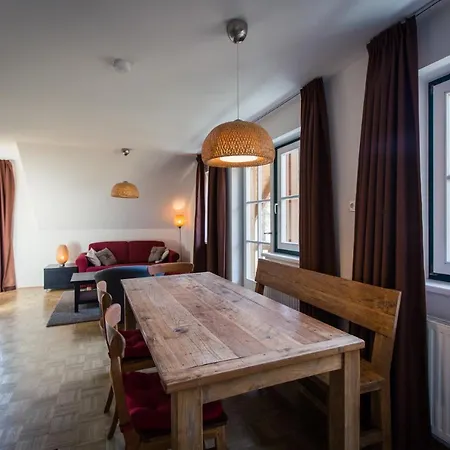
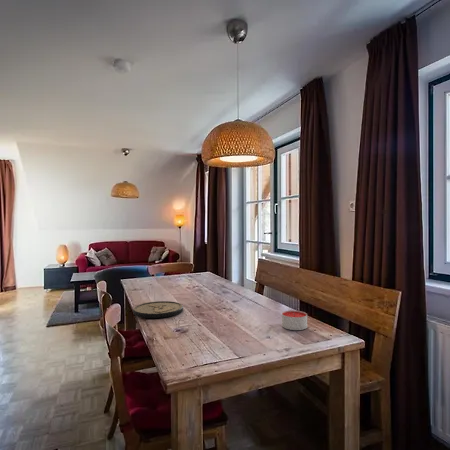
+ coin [132,300,184,319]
+ candle [281,309,308,331]
